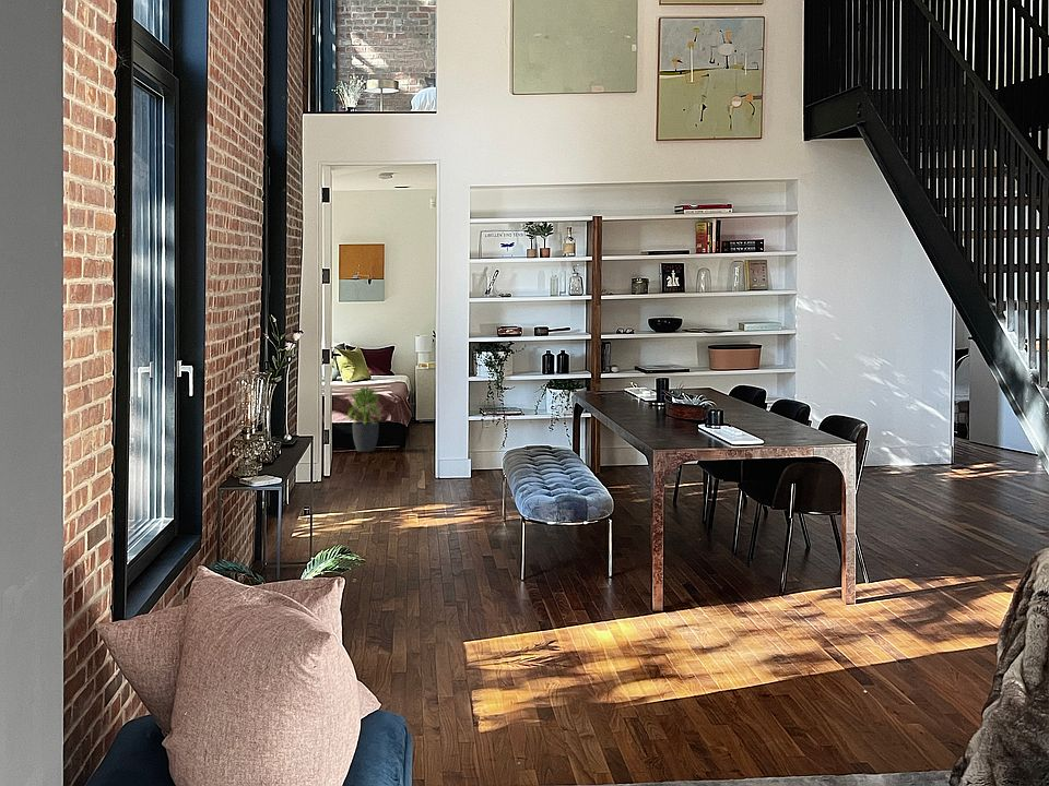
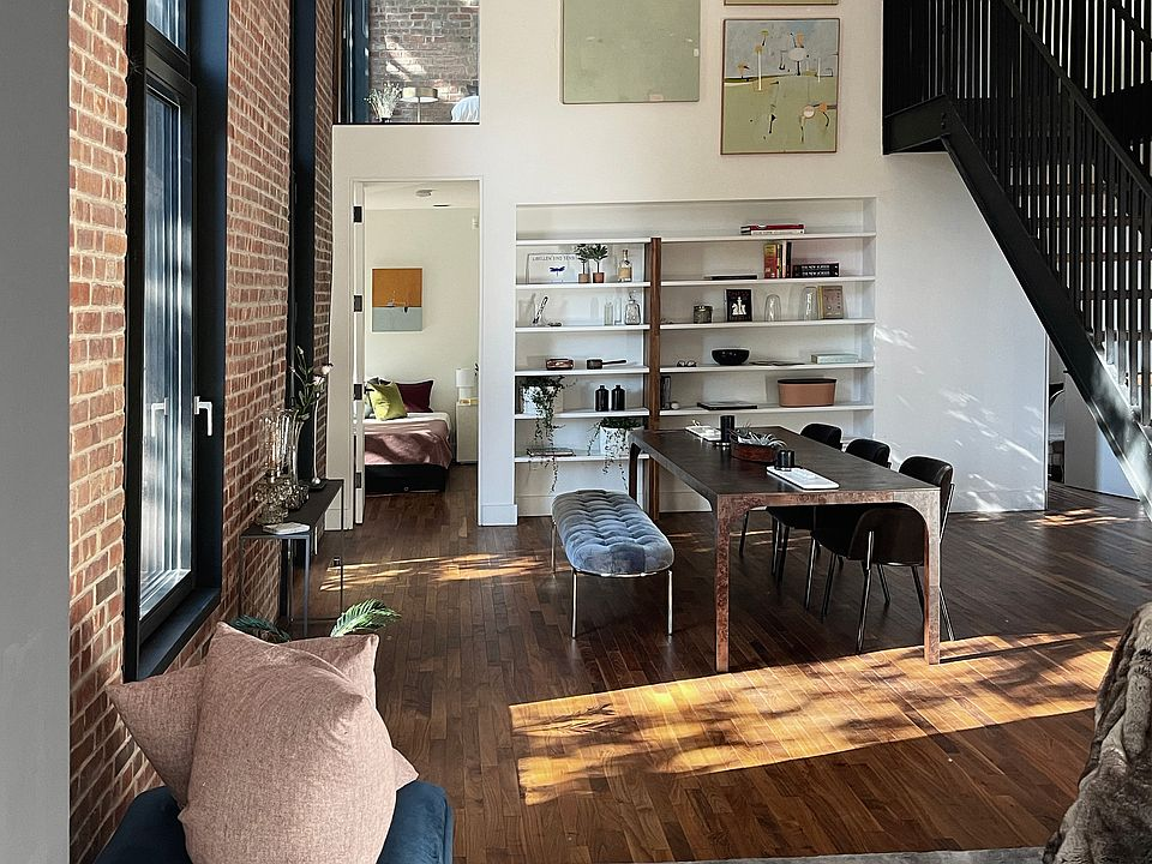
- potted plant [345,385,382,453]
